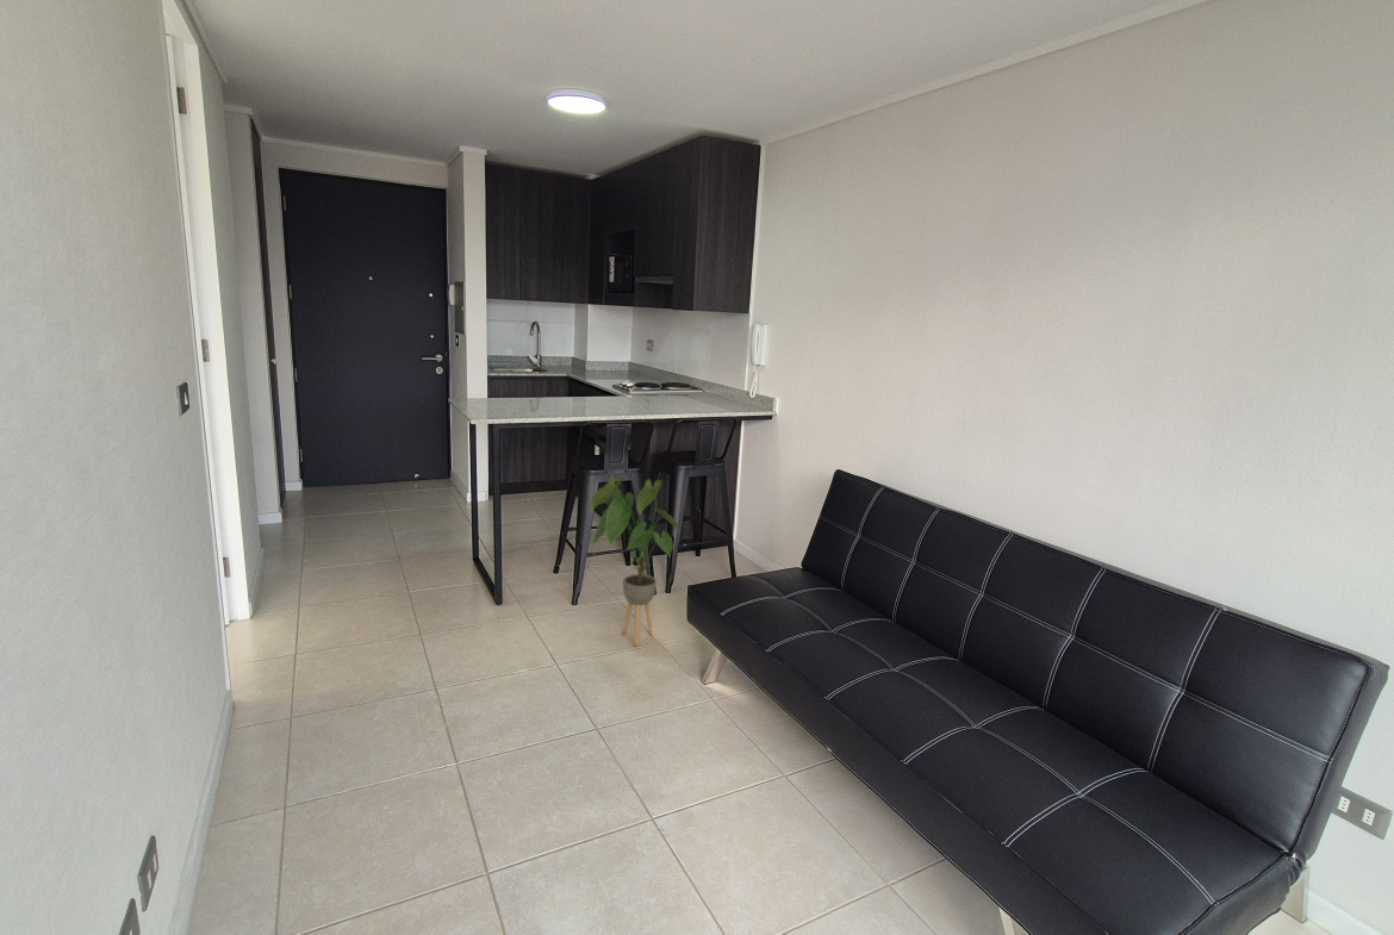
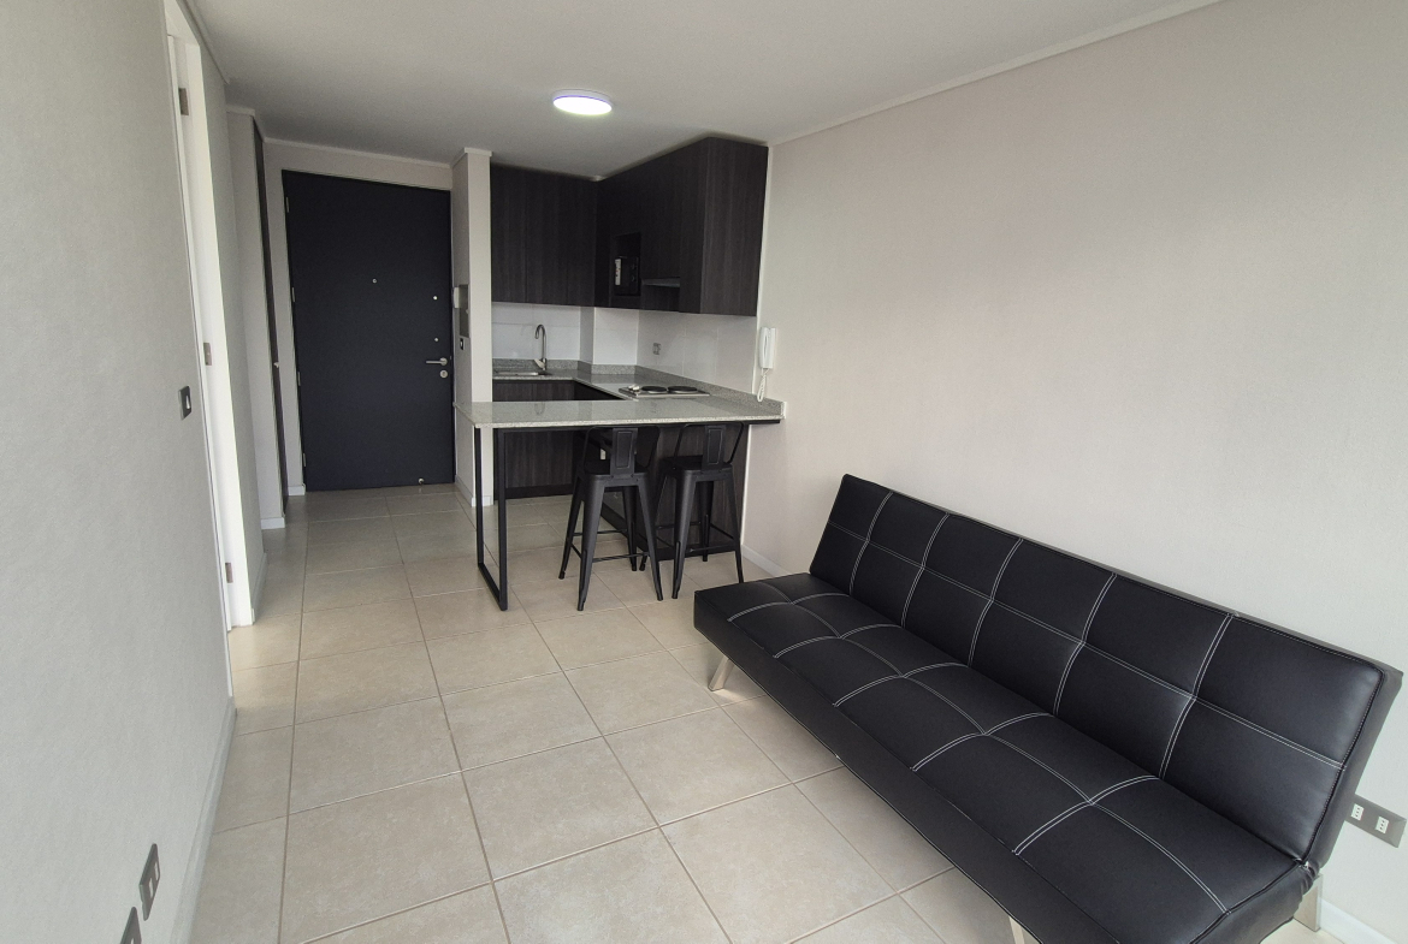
- house plant [589,473,680,647]
